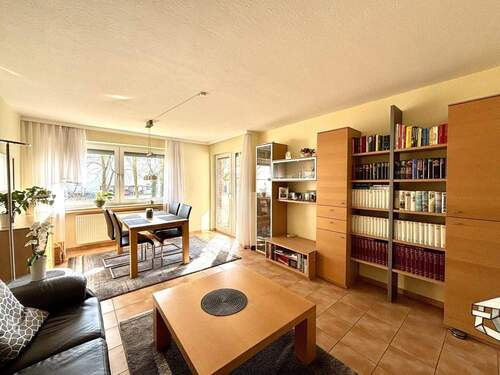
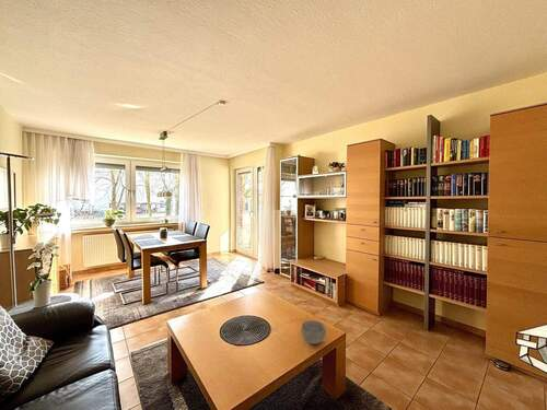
+ bowl [300,319,327,345]
